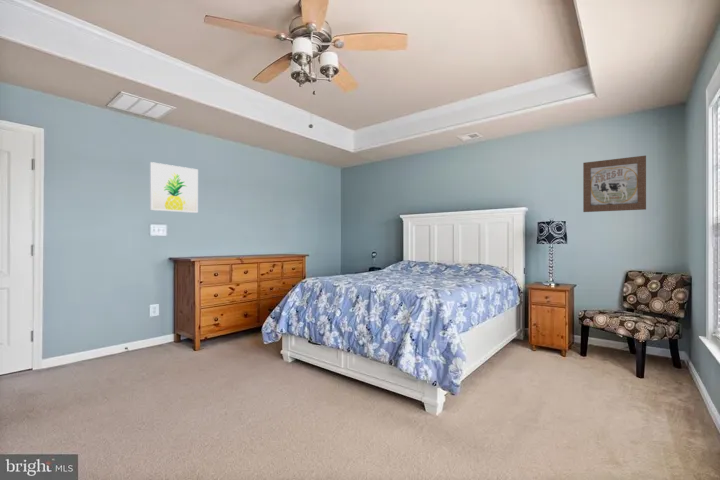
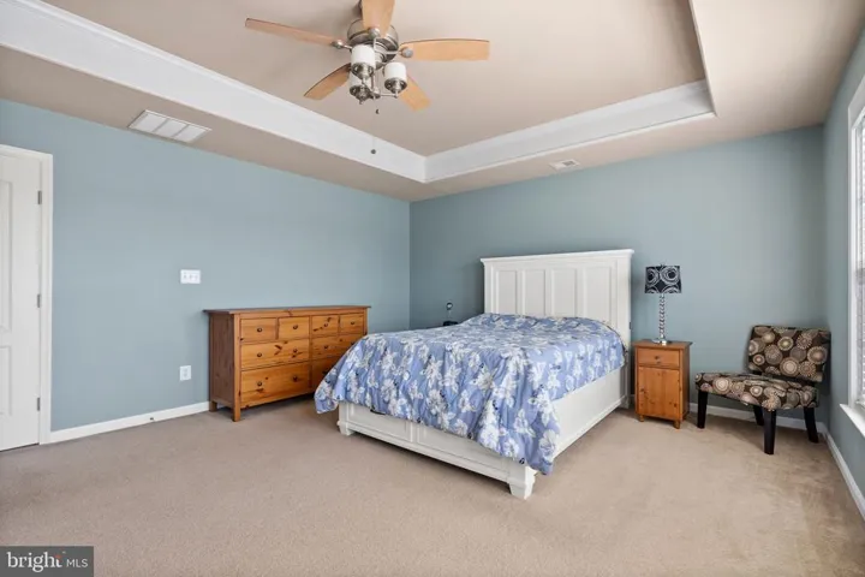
- wall art [582,155,647,213]
- wall art [149,161,199,214]
